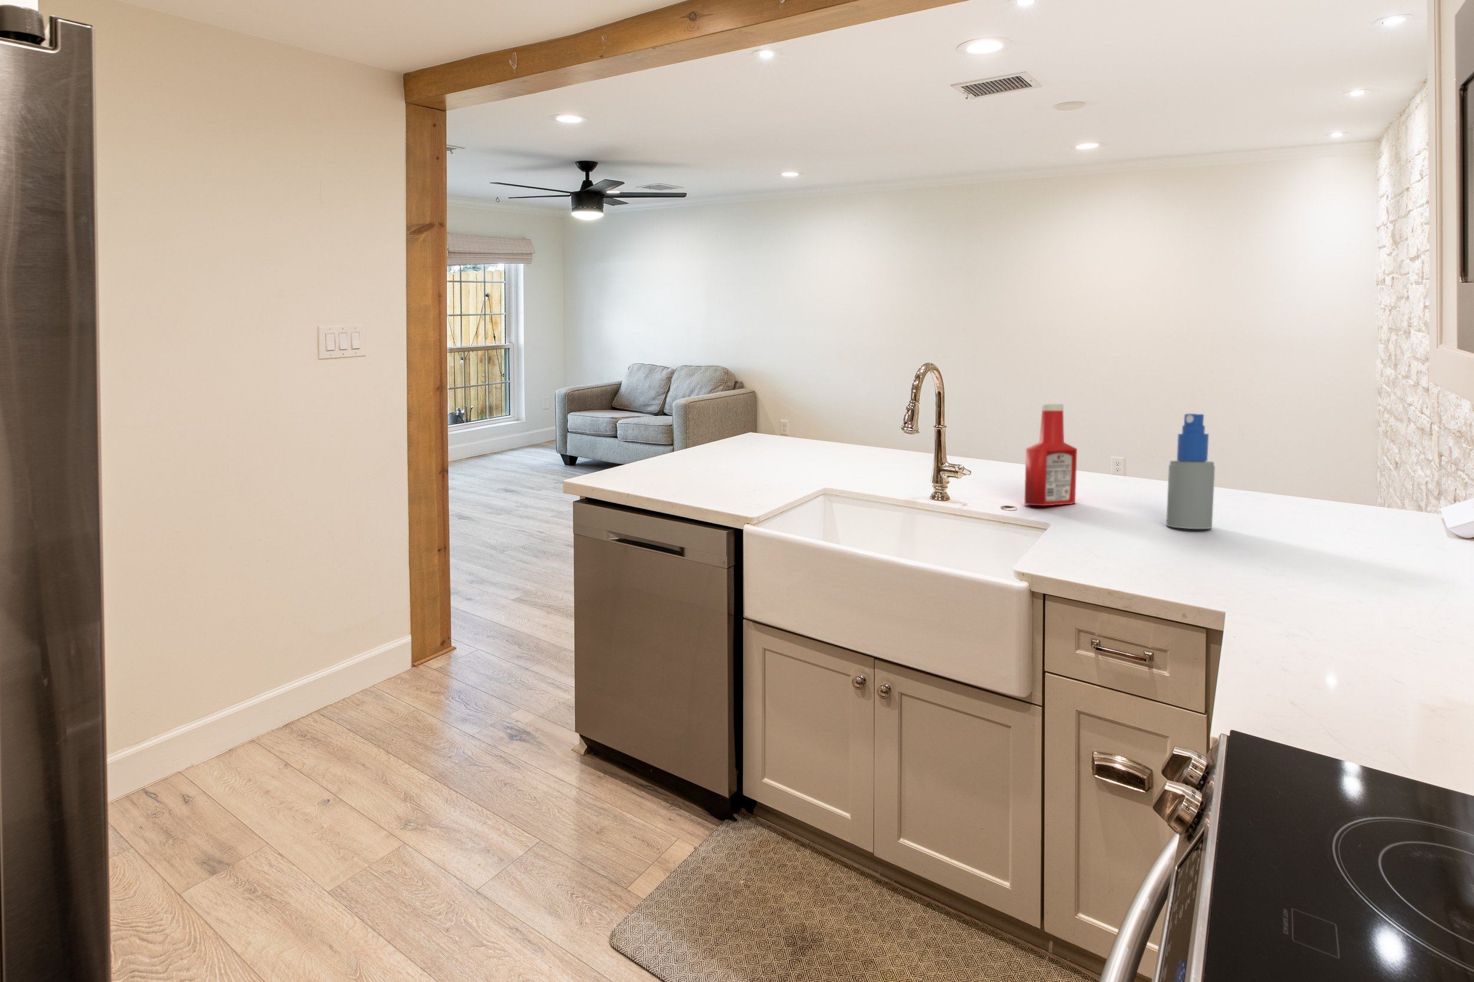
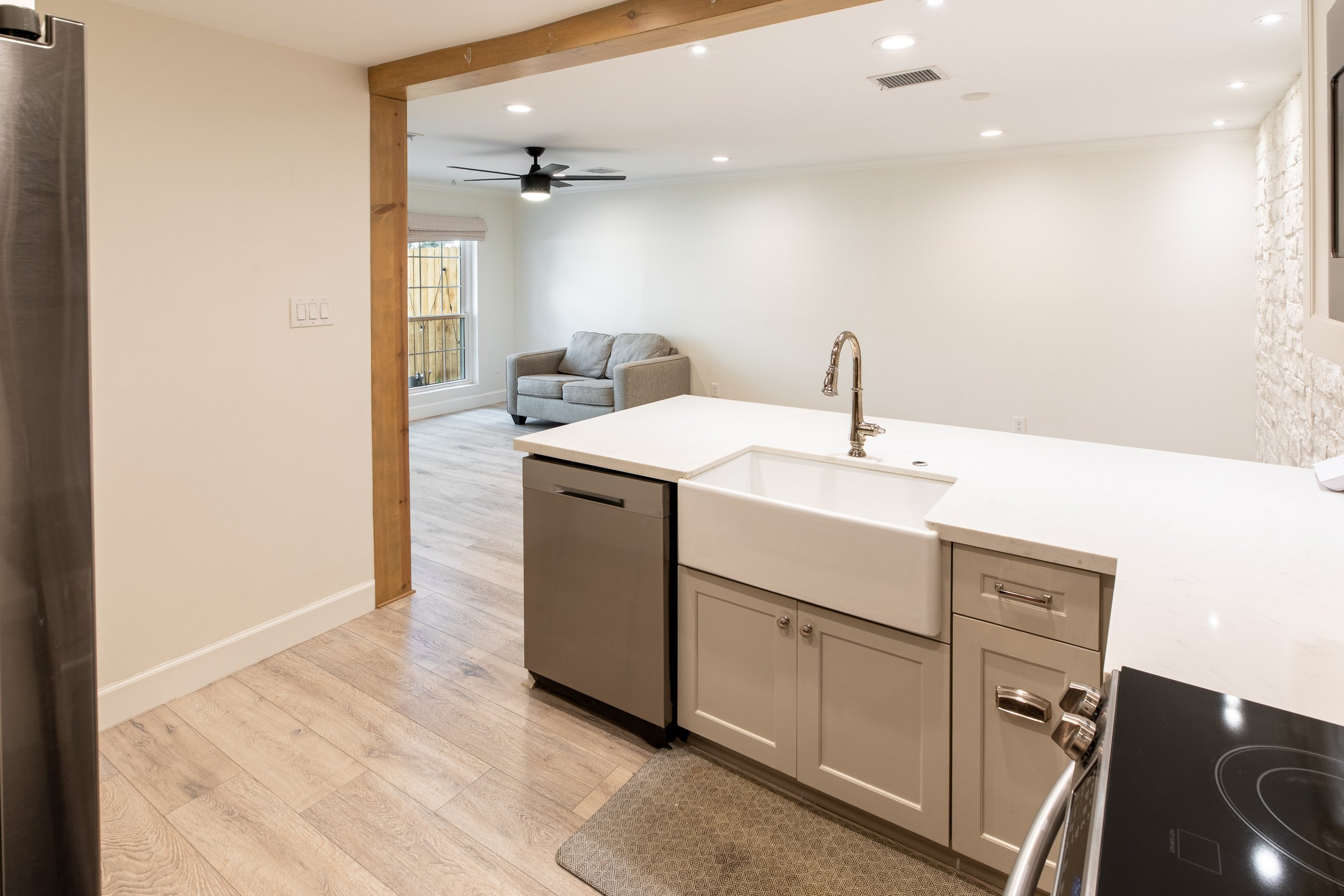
- soap bottle [1023,403,1078,506]
- spray bottle [1166,413,1216,529]
